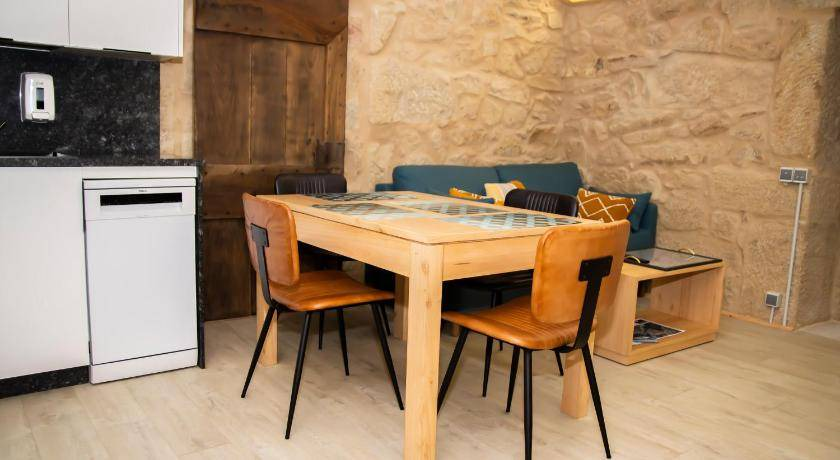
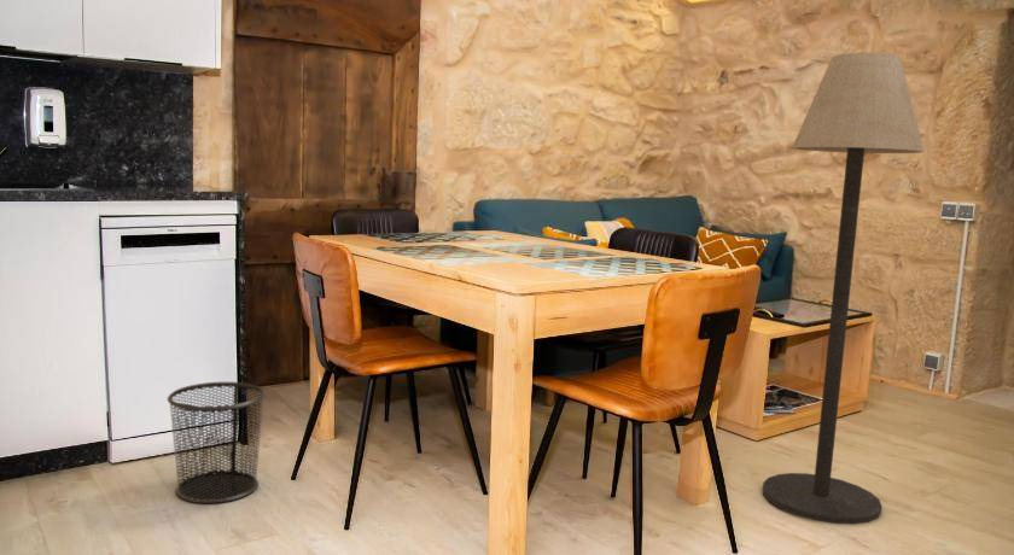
+ waste bin [167,381,267,504]
+ floor lamp [762,52,926,526]
